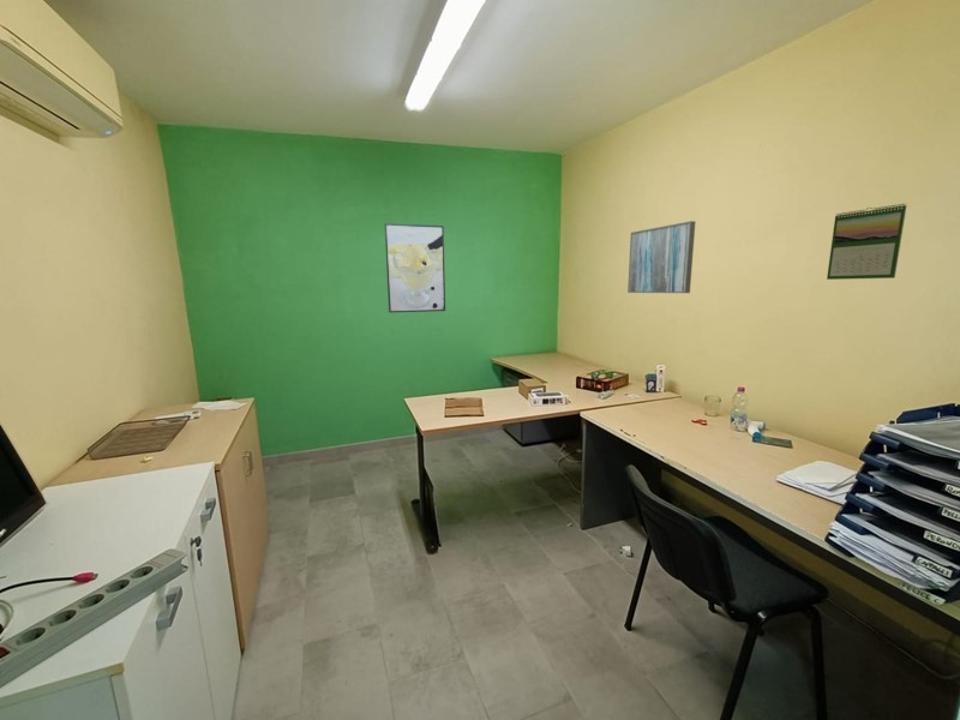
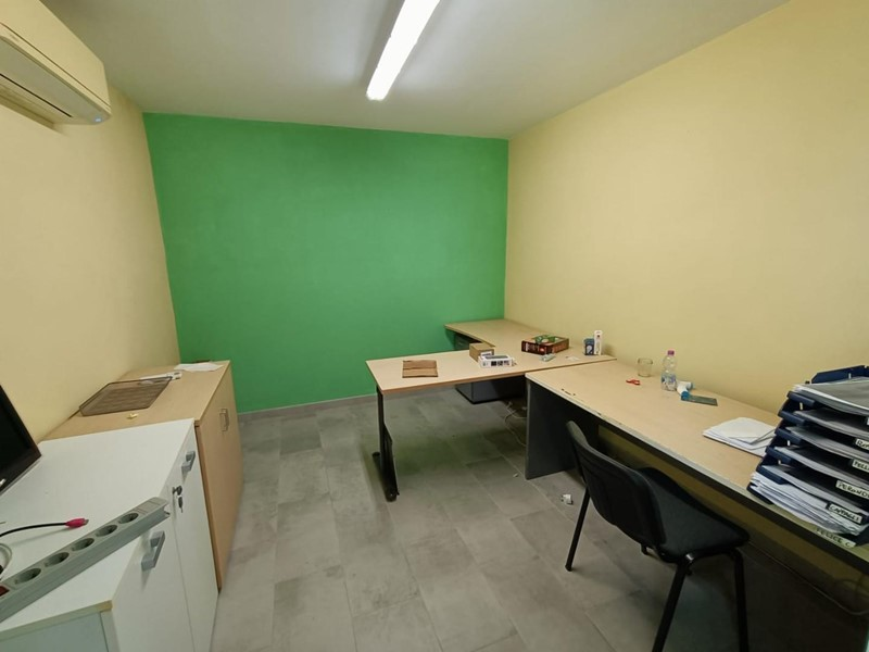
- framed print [384,222,446,313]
- wall art [626,220,696,294]
- calendar [826,203,907,281]
